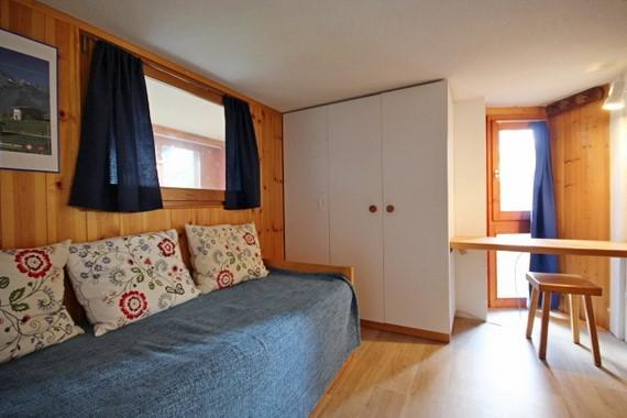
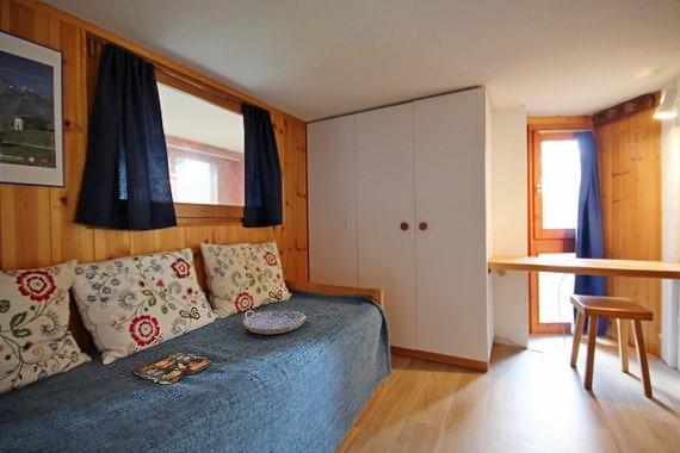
+ magazine [132,352,212,385]
+ serving tray [242,309,307,335]
